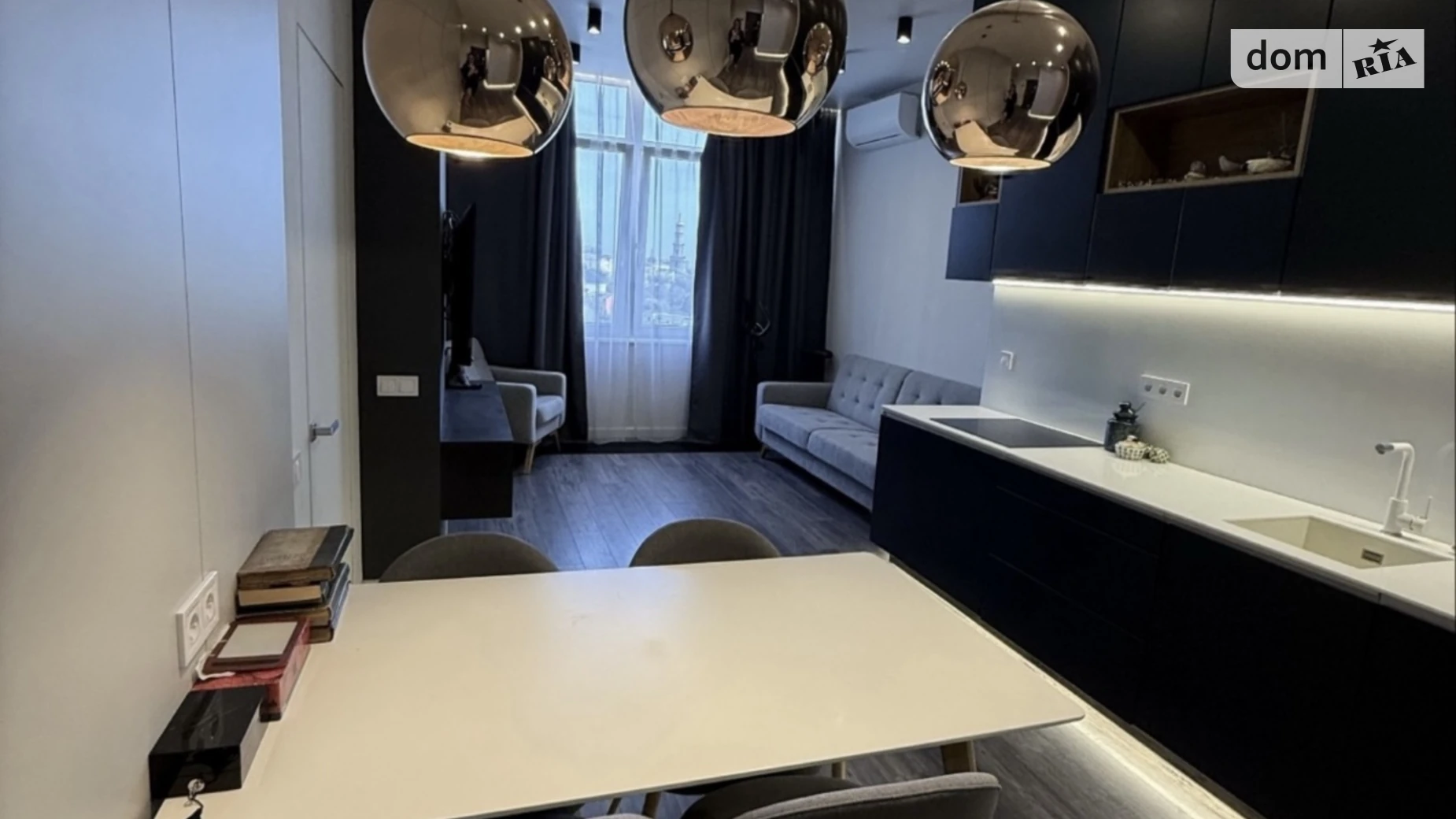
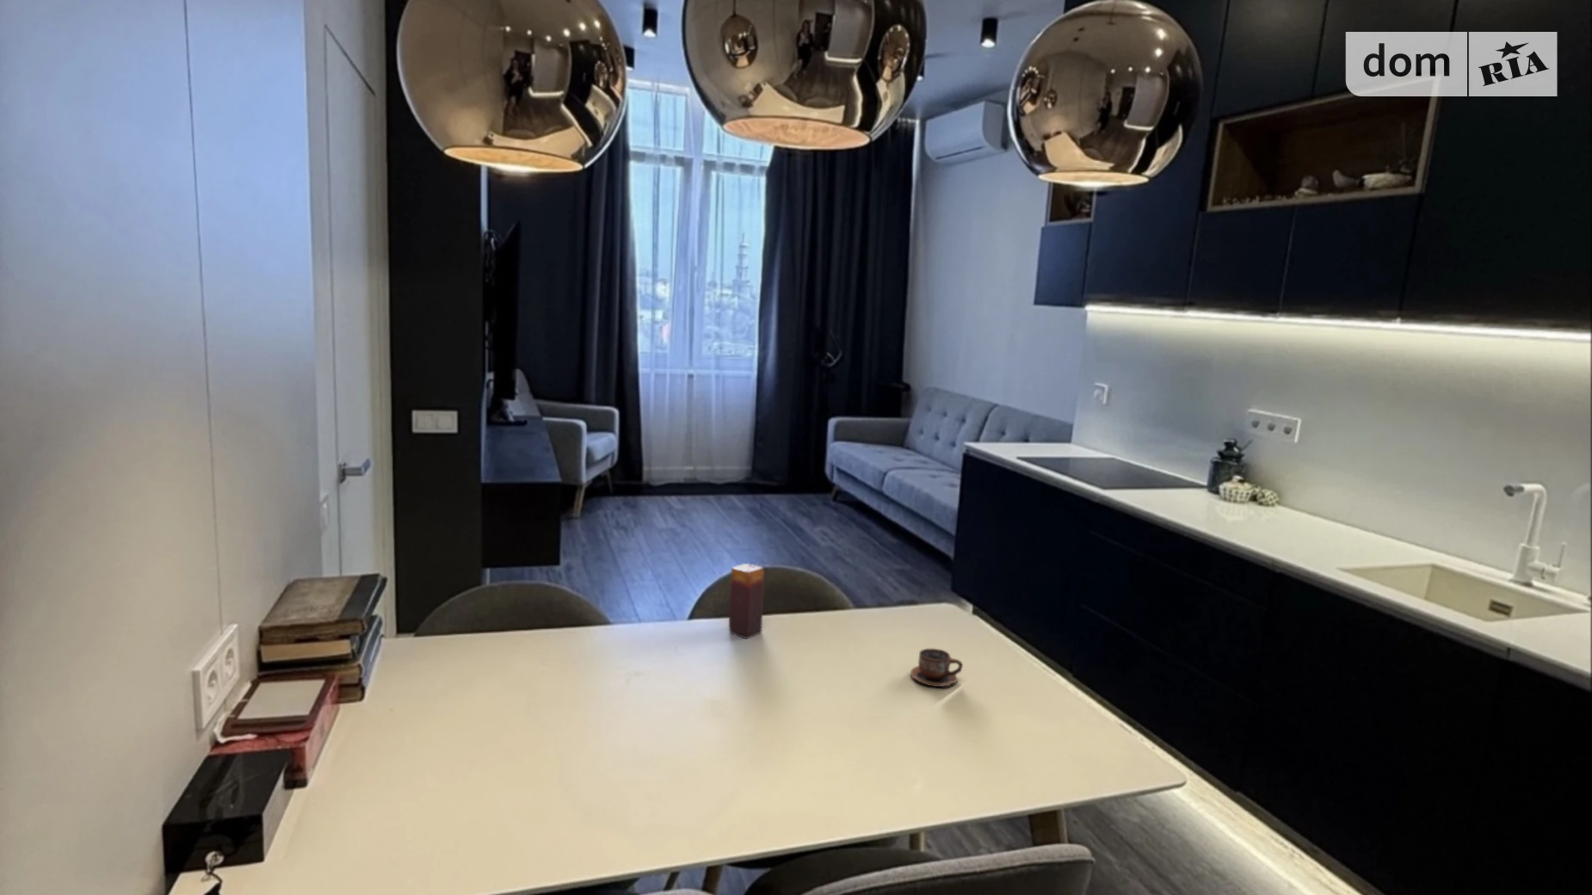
+ candle [728,563,765,639]
+ cup [910,647,963,687]
